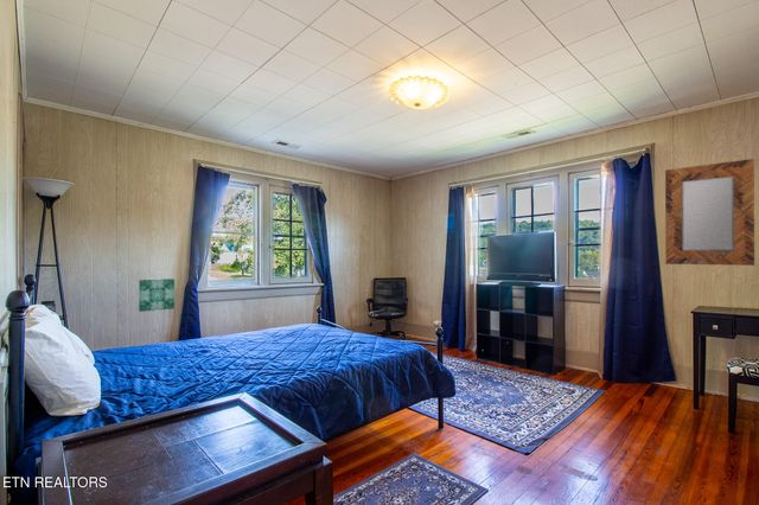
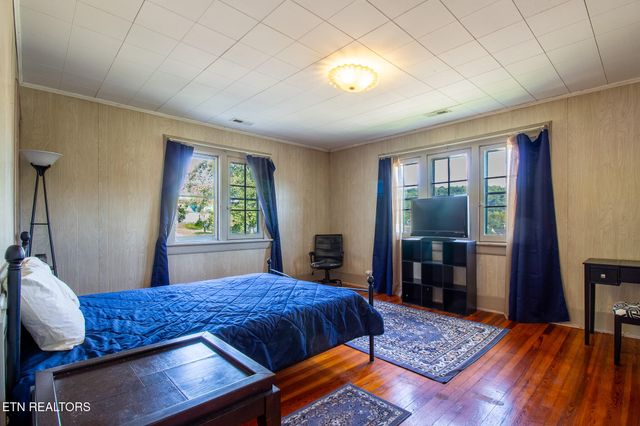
- wall art [138,277,176,313]
- home mirror [664,158,755,267]
